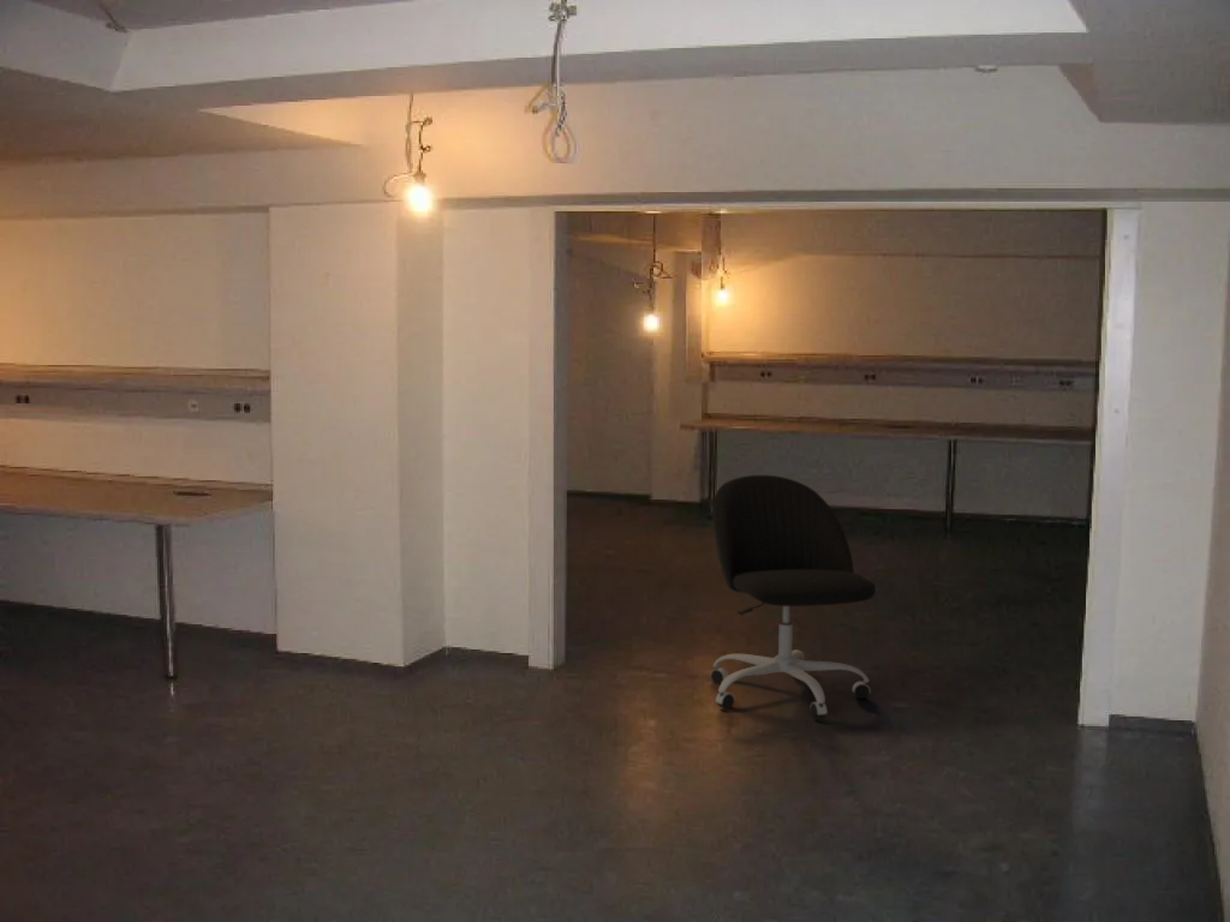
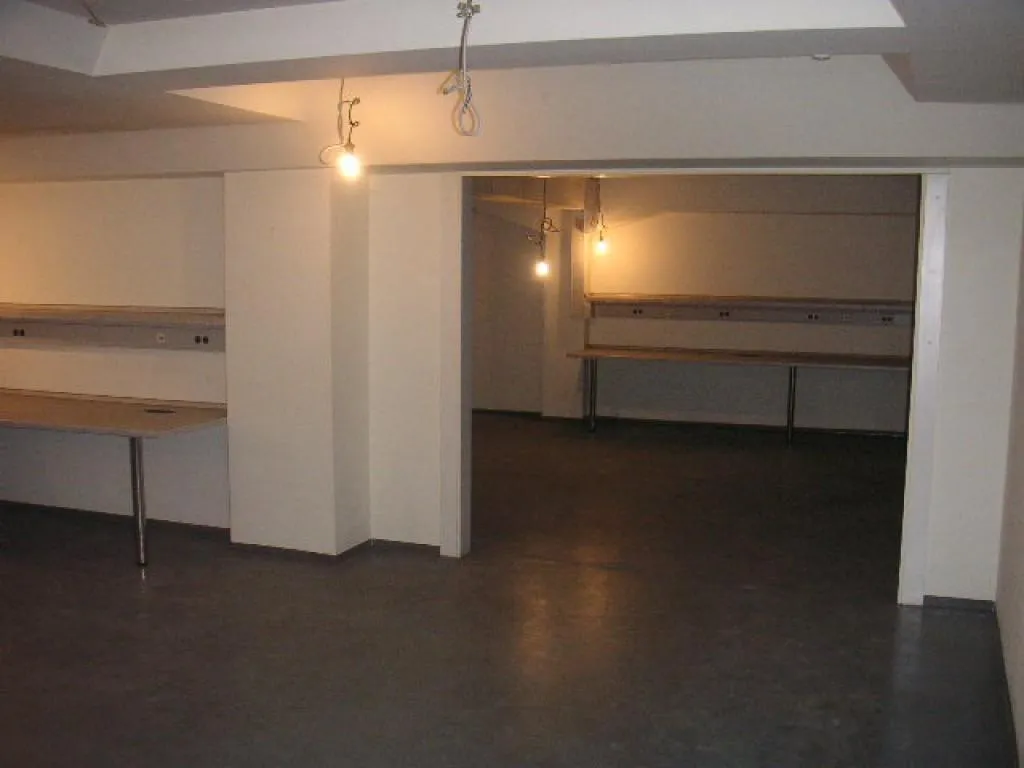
- office chair [709,474,877,720]
